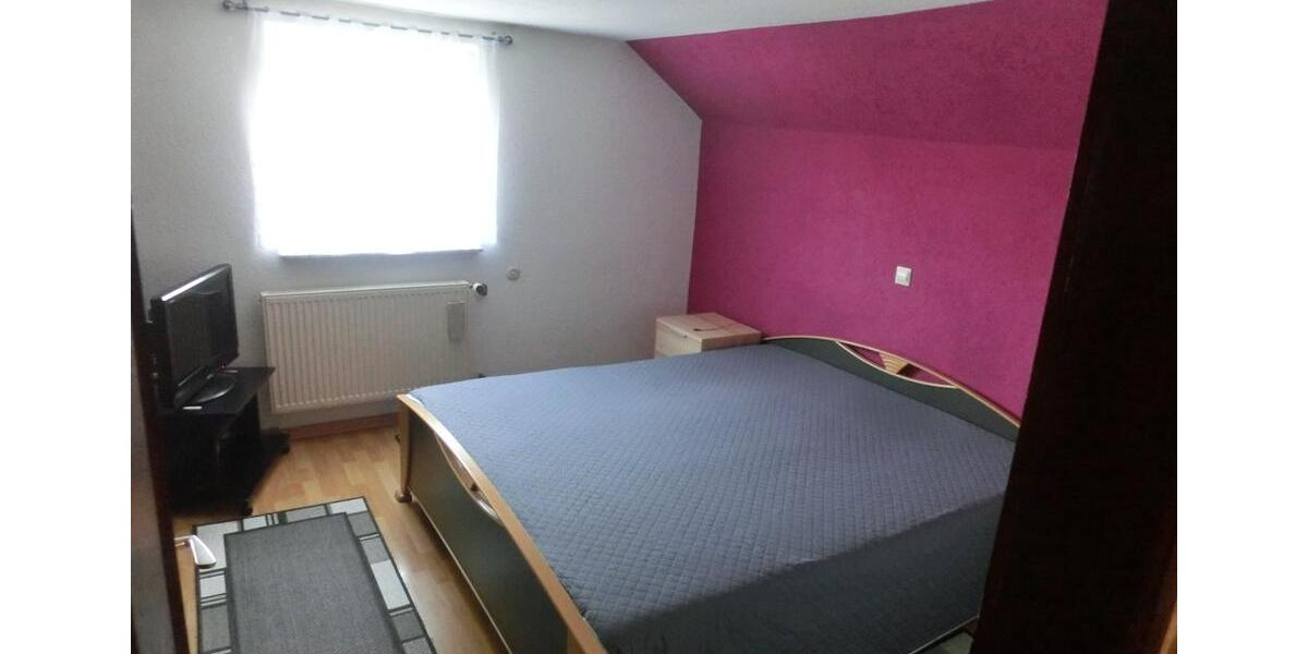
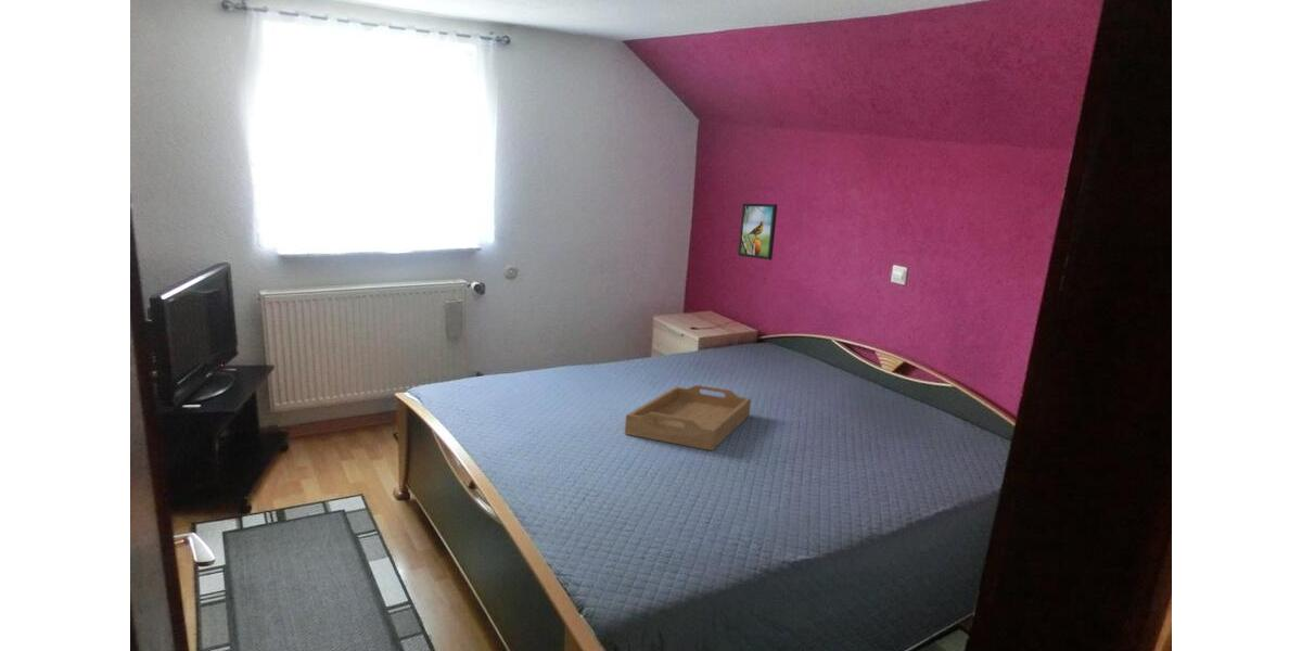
+ serving tray [624,384,752,451]
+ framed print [737,202,778,261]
